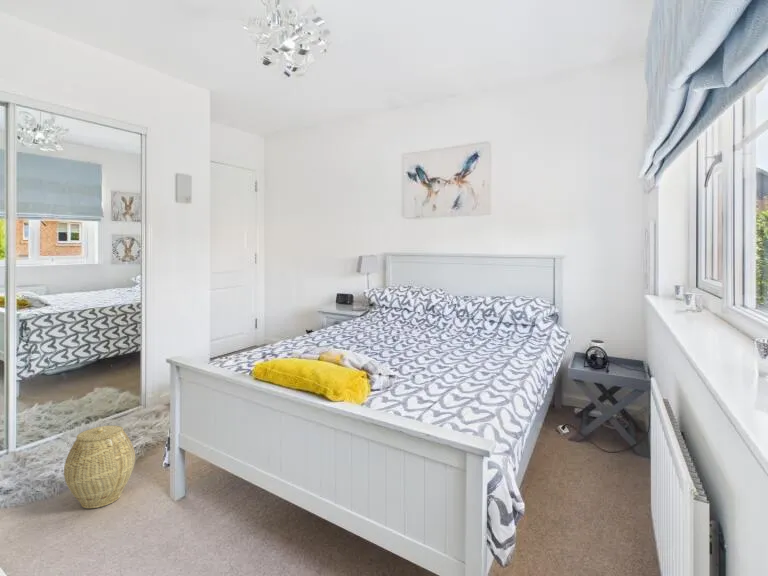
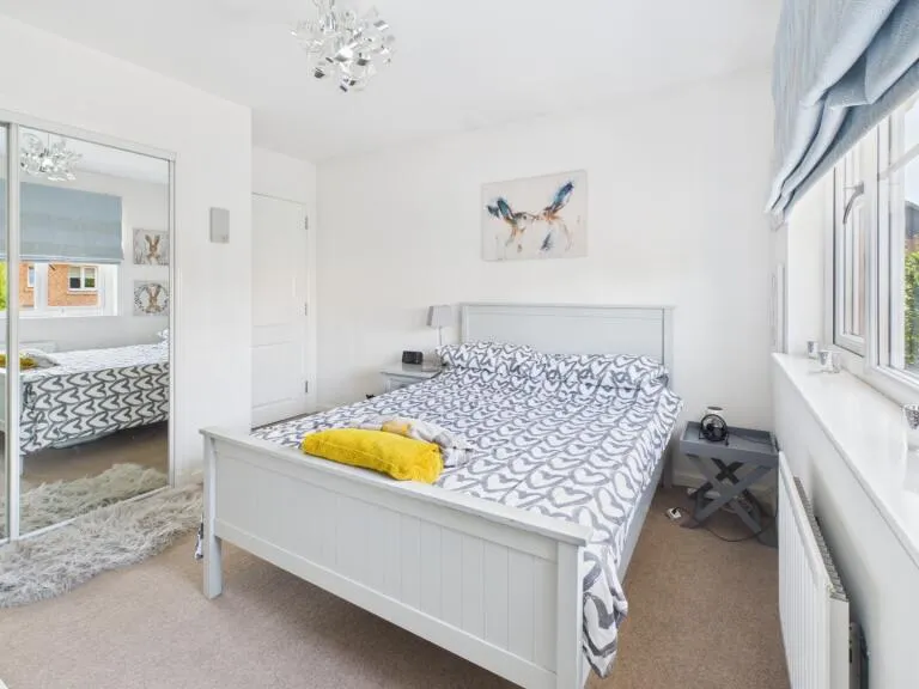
- woven basket [63,425,136,509]
